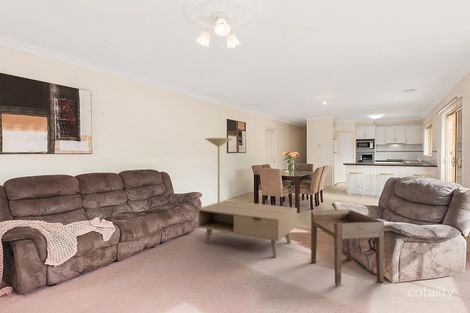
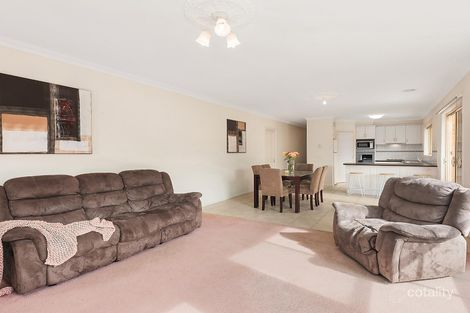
- side table [310,209,385,287]
- candle holder [205,137,233,203]
- coffee table [197,200,298,258]
